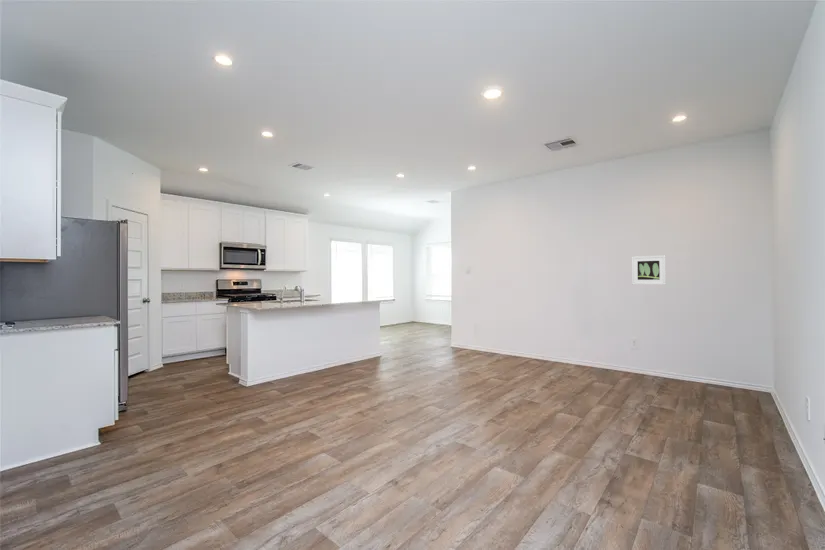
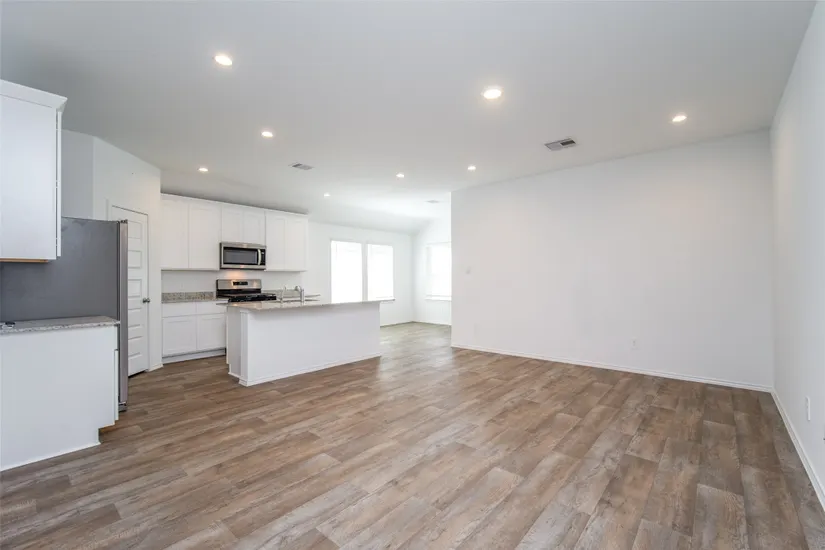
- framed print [631,254,667,286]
